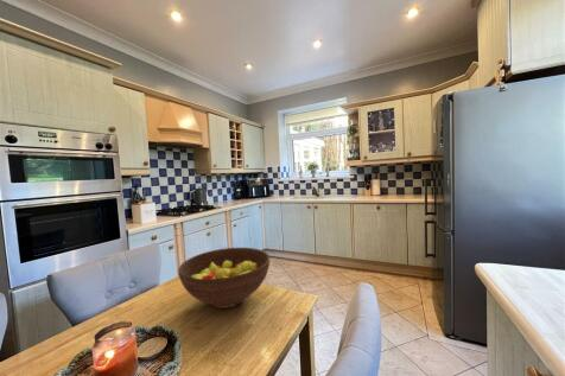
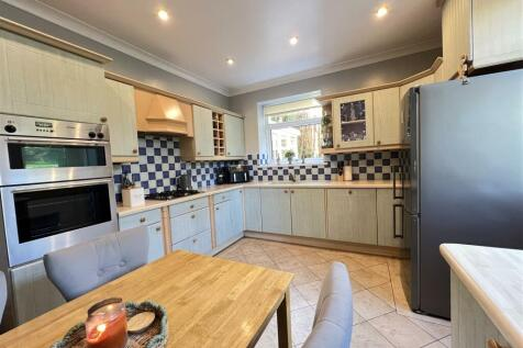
- fruit bowl [177,247,271,310]
